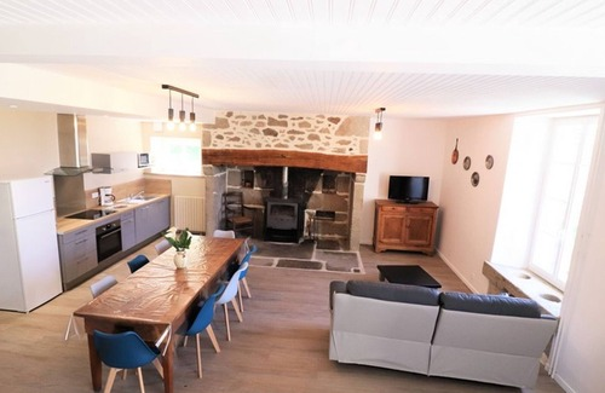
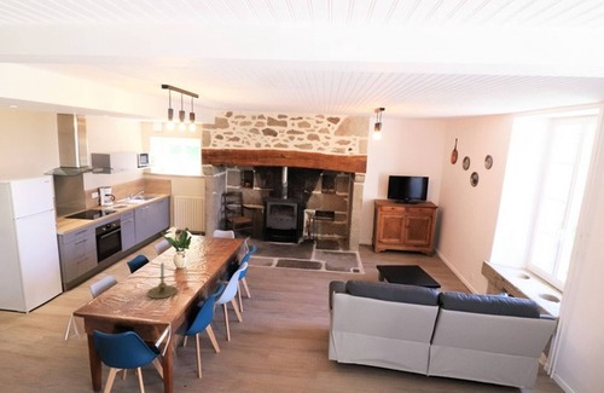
+ candle holder [146,261,179,299]
